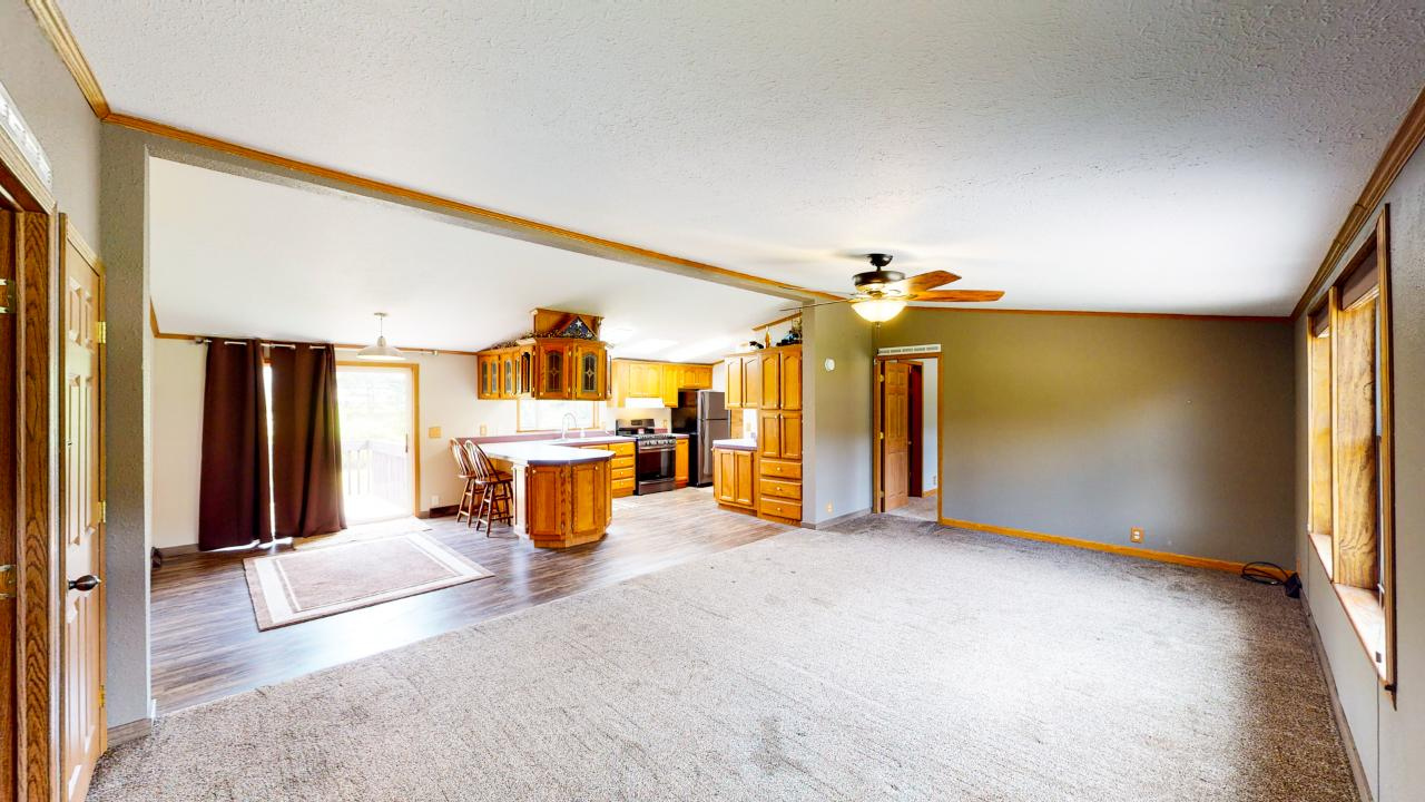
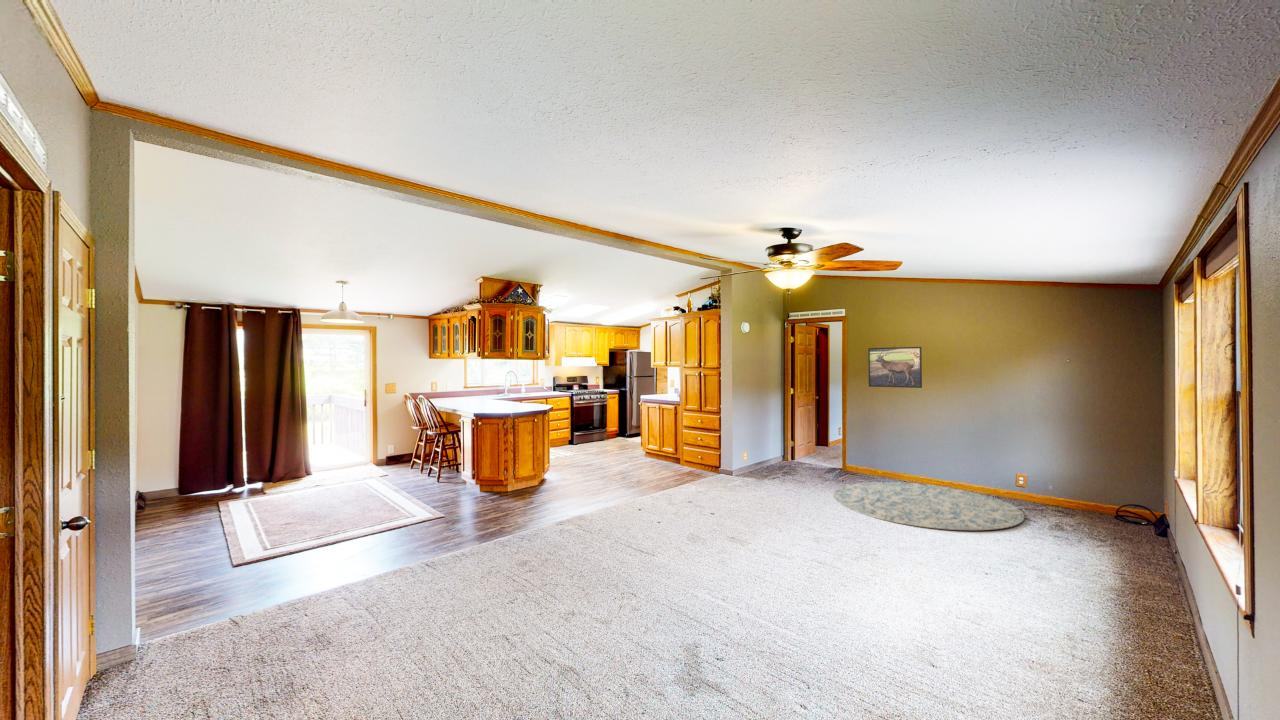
+ rug [832,481,1025,531]
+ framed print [867,346,923,389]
